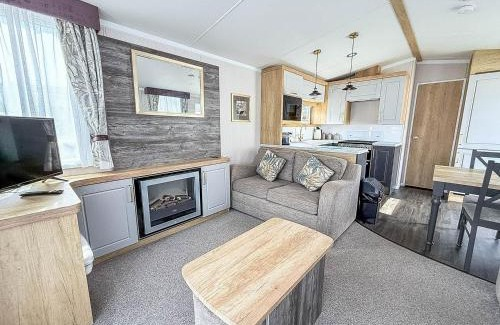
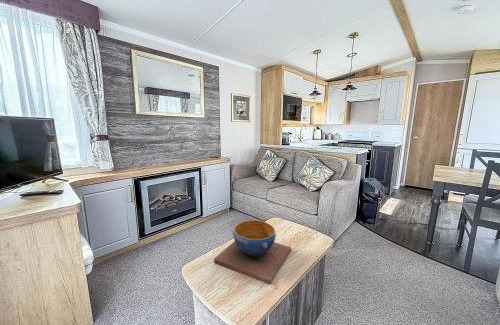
+ decorative bowl [213,219,292,285]
